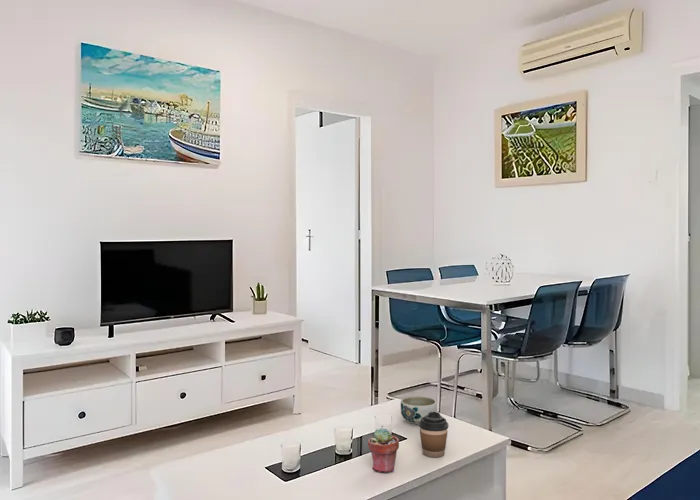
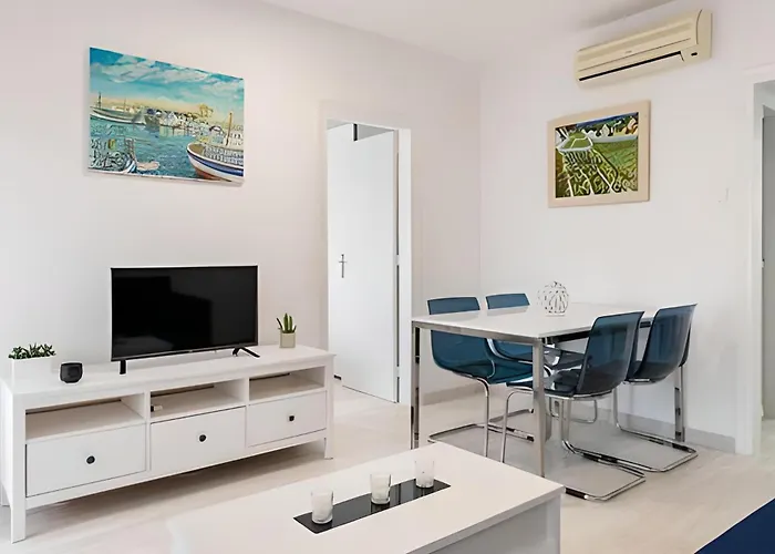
- bowl [400,395,438,425]
- potted succulent [367,427,400,474]
- coffee cup [418,411,449,458]
